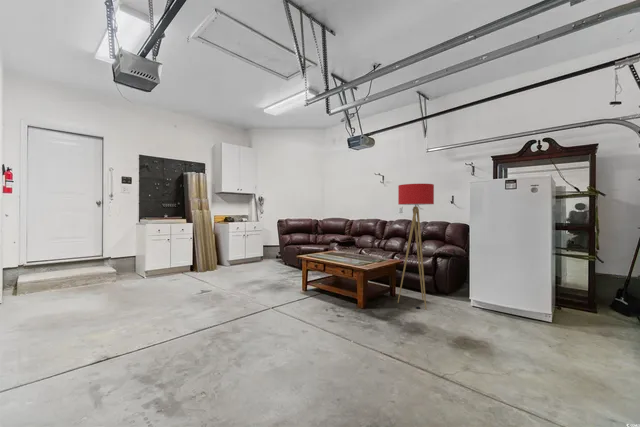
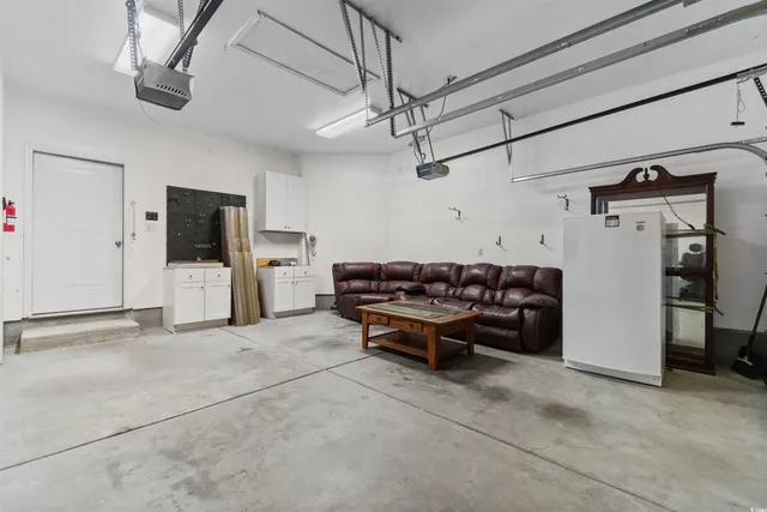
- floor lamp [397,183,435,311]
